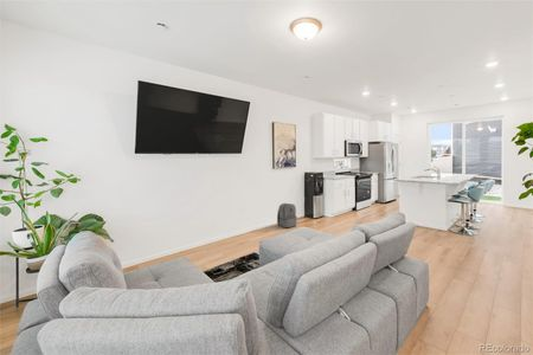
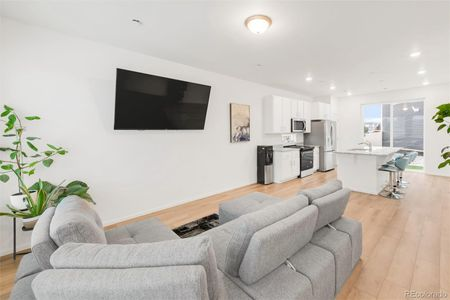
- backpack [276,202,298,228]
